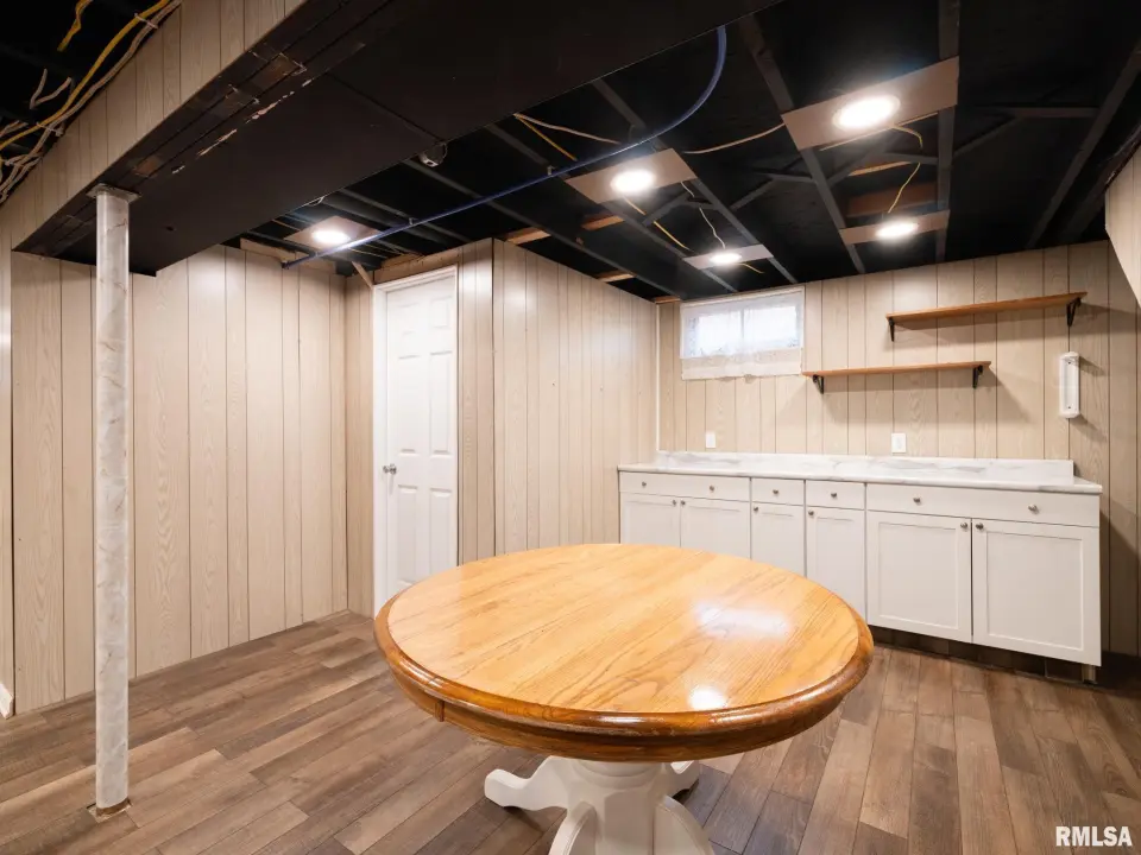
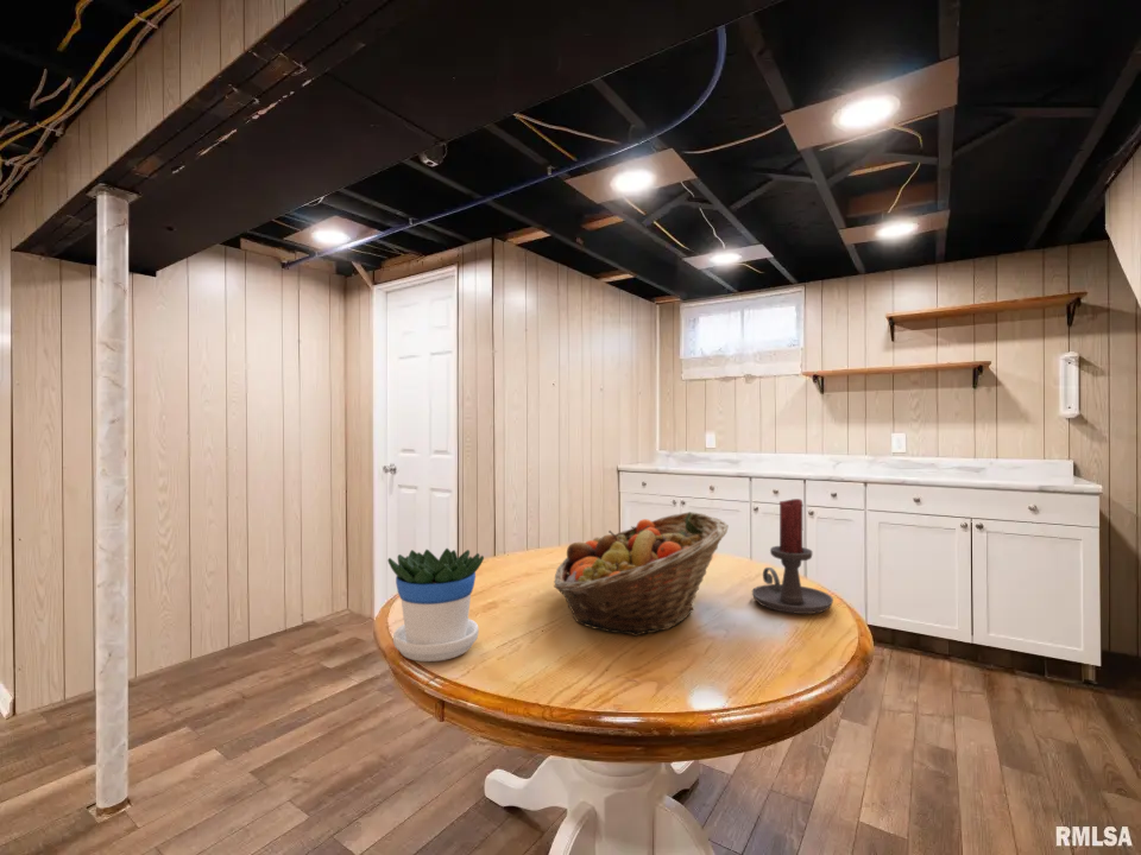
+ fruit basket [553,511,730,638]
+ candle holder [751,498,834,615]
+ flowerpot [386,547,485,663]
